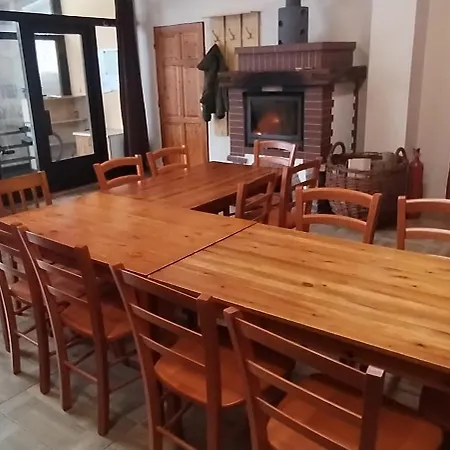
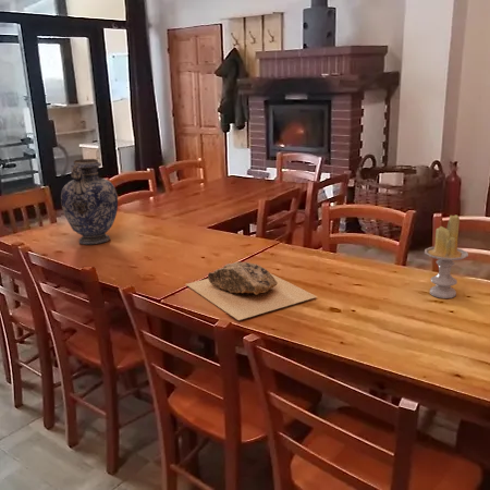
+ mineral sample [185,260,318,321]
+ vase [60,158,119,246]
+ candle [424,213,469,299]
